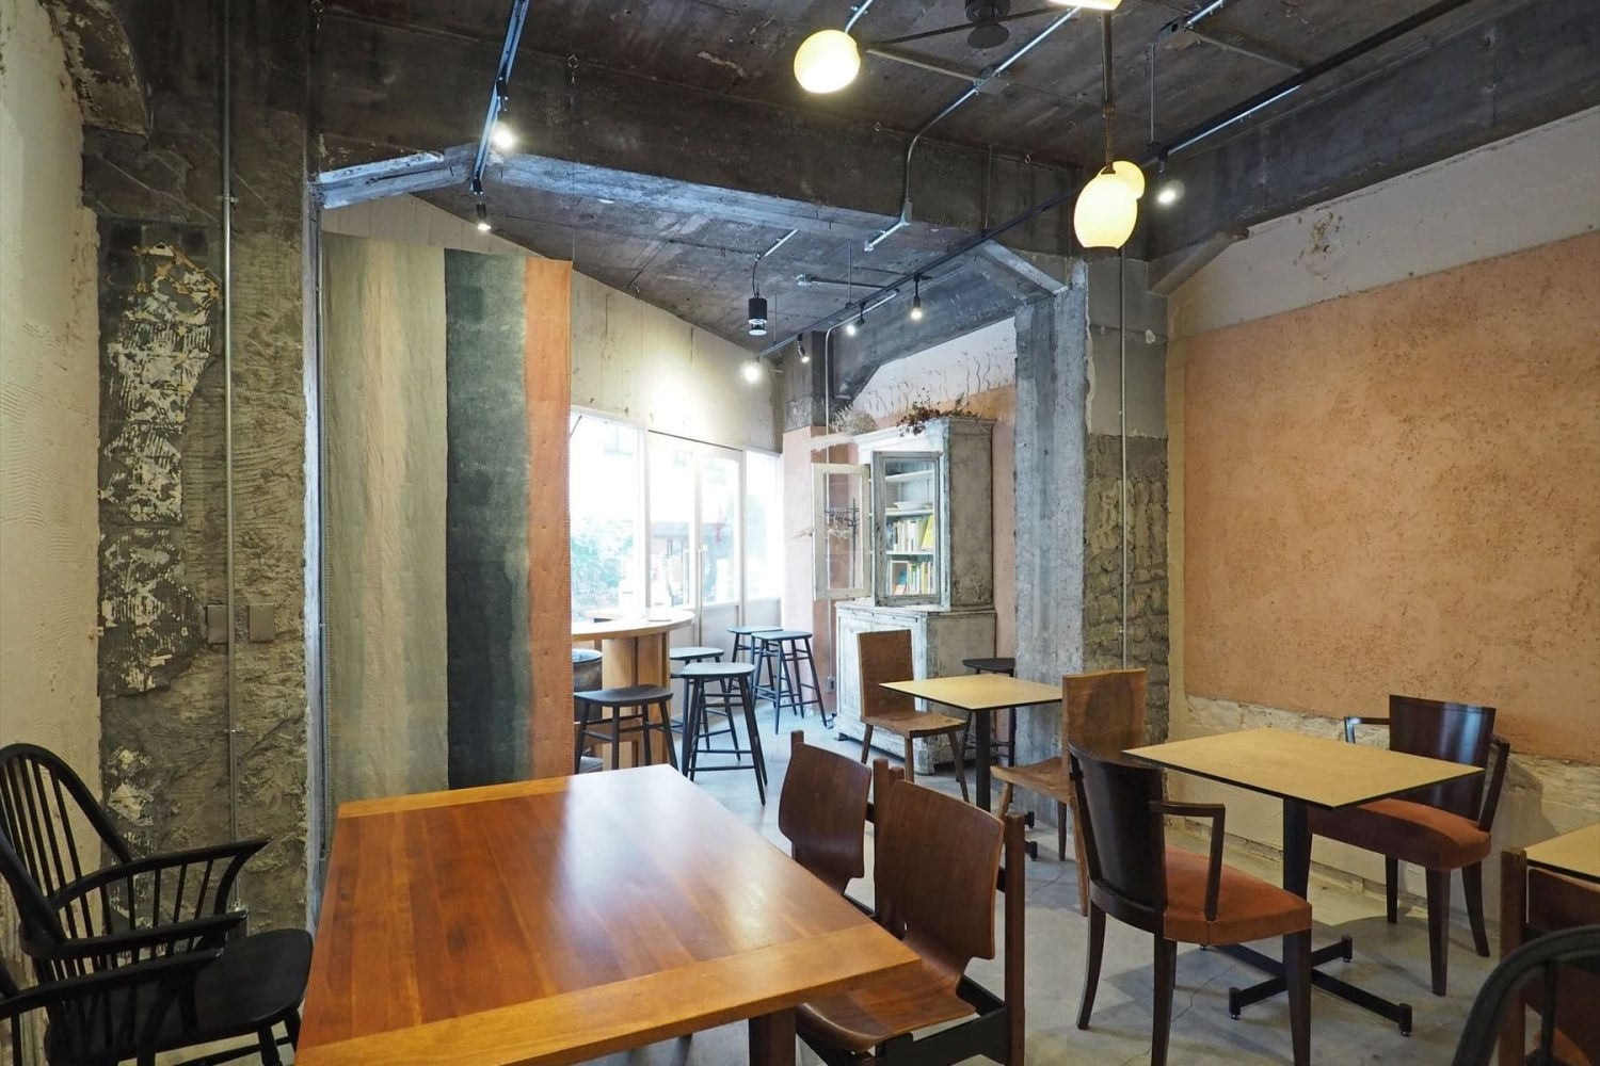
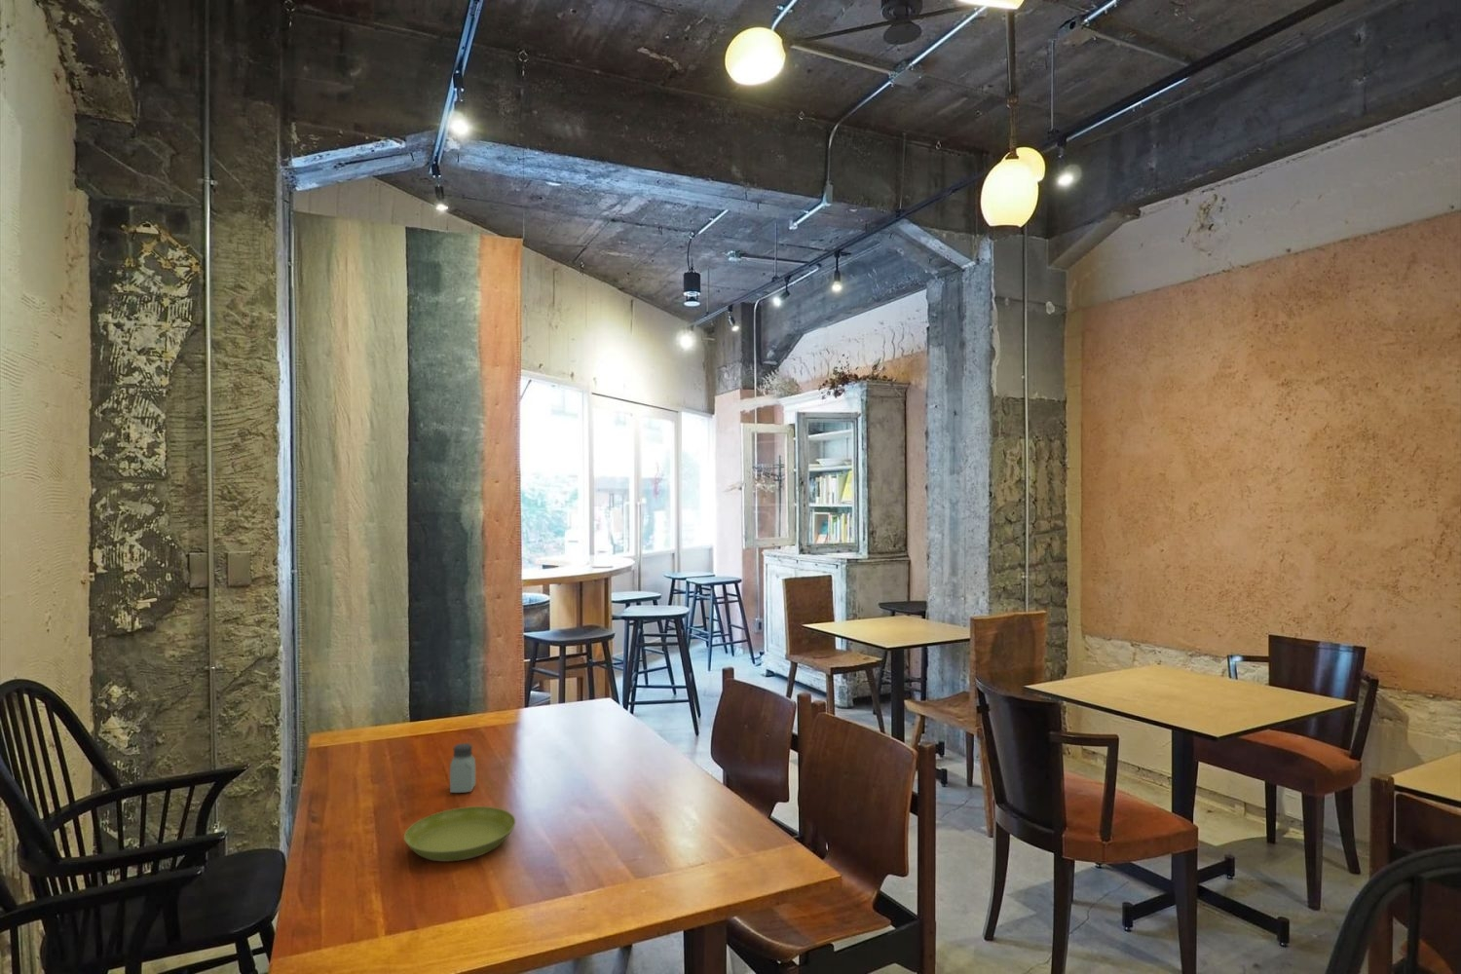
+ saltshaker [449,742,476,794]
+ saucer [403,806,516,862]
